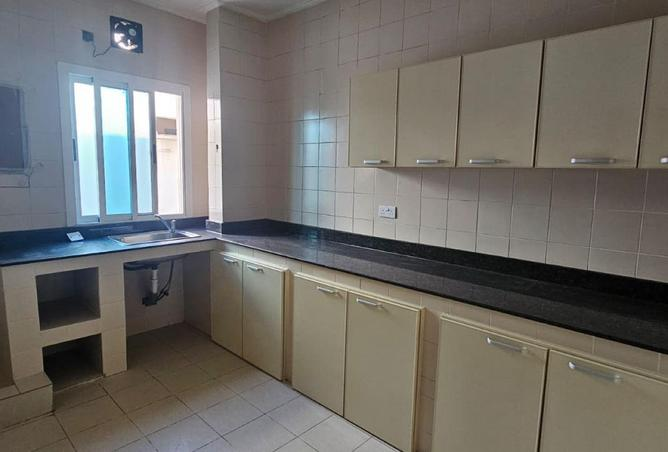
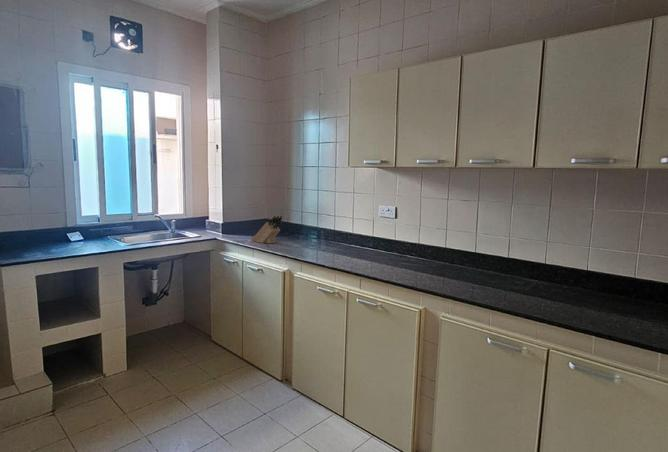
+ knife block [251,215,283,244]
